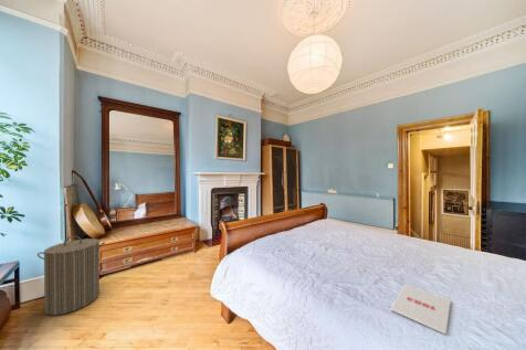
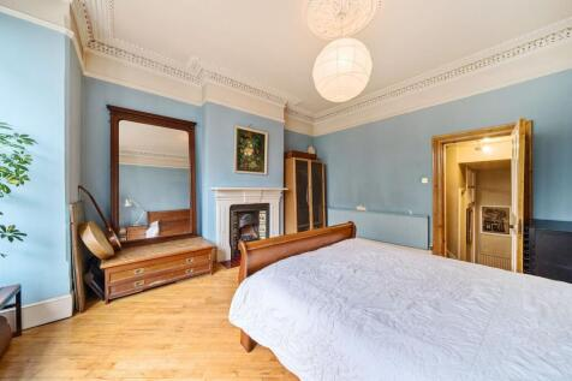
- magazine [390,284,452,336]
- laundry hamper [36,235,106,317]
